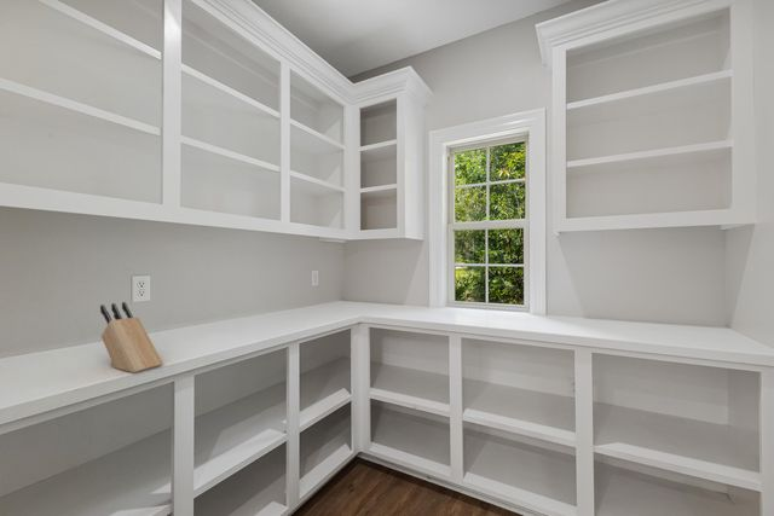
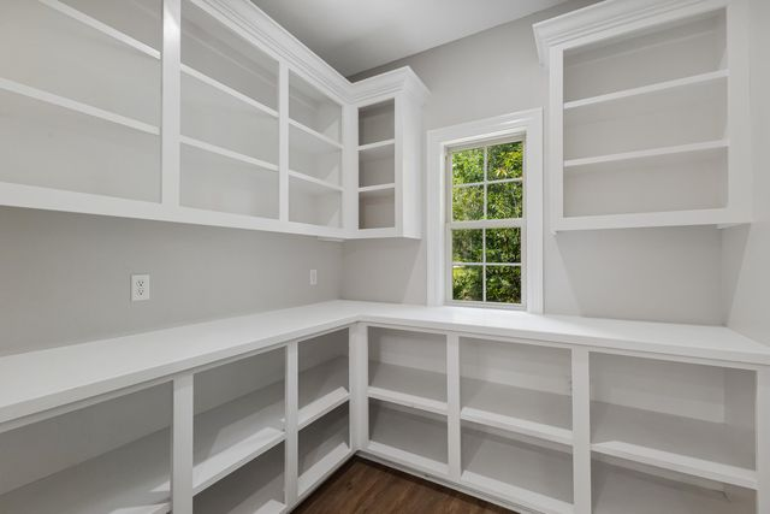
- knife block [99,301,164,373]
